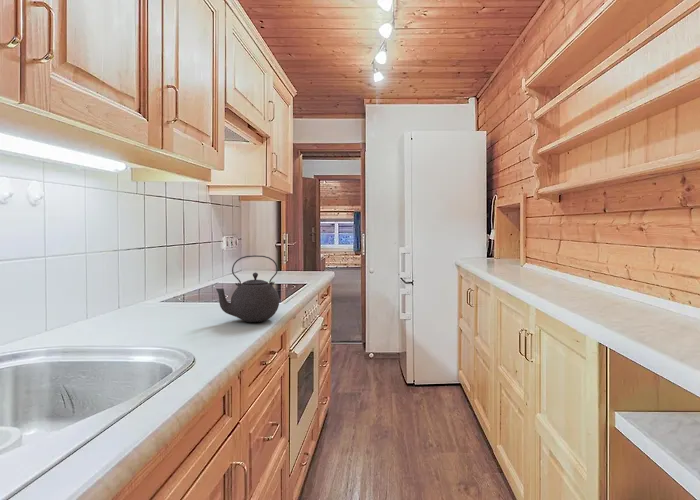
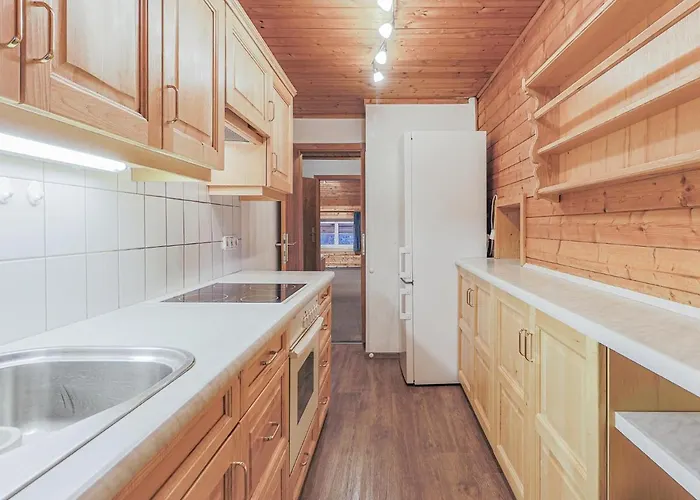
- kettle [215,254,281,323]
